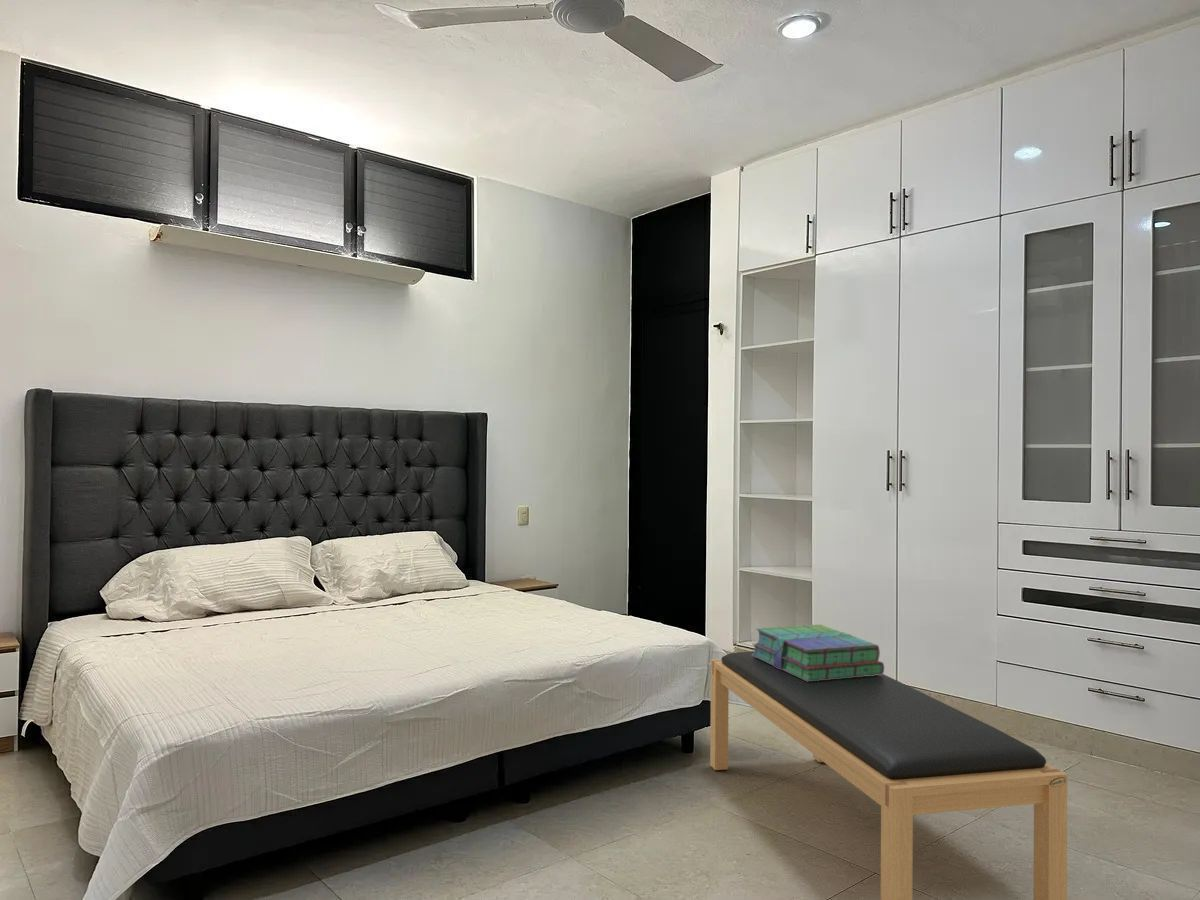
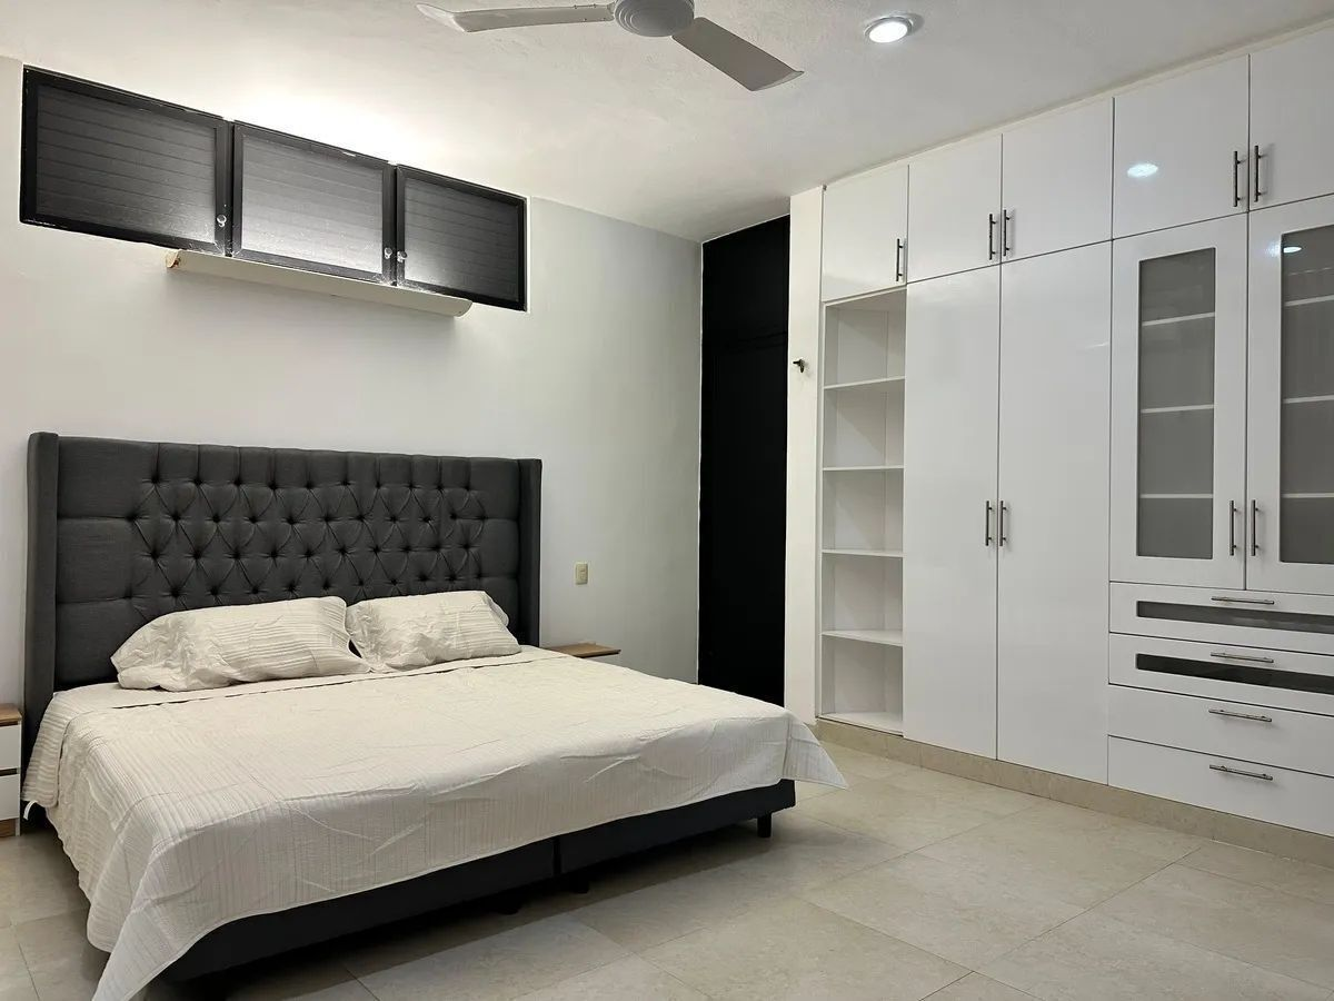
- stack of books [751,624,885,682]
- bench [709,650,1068,900]
